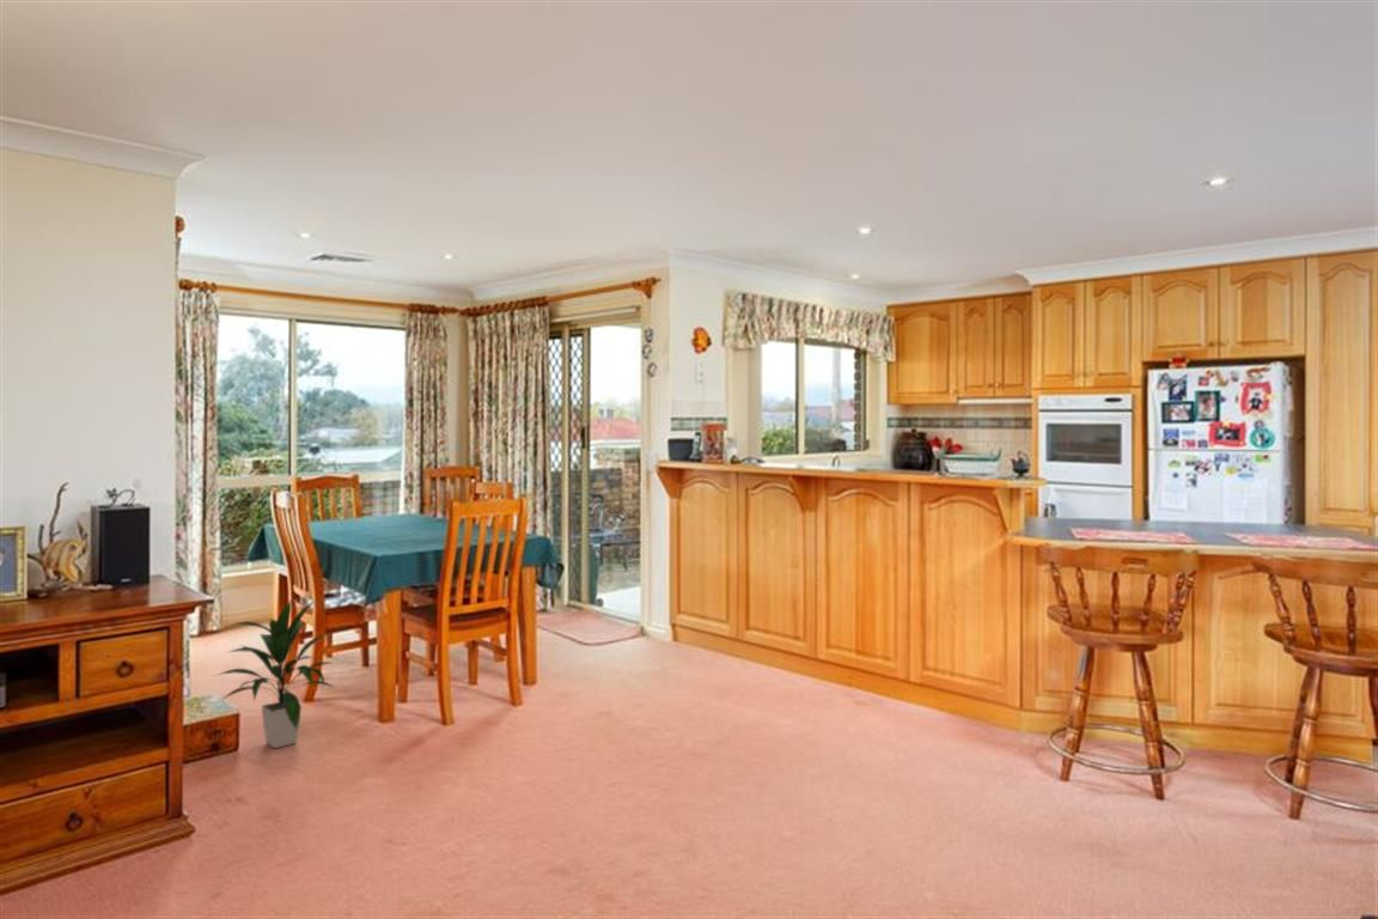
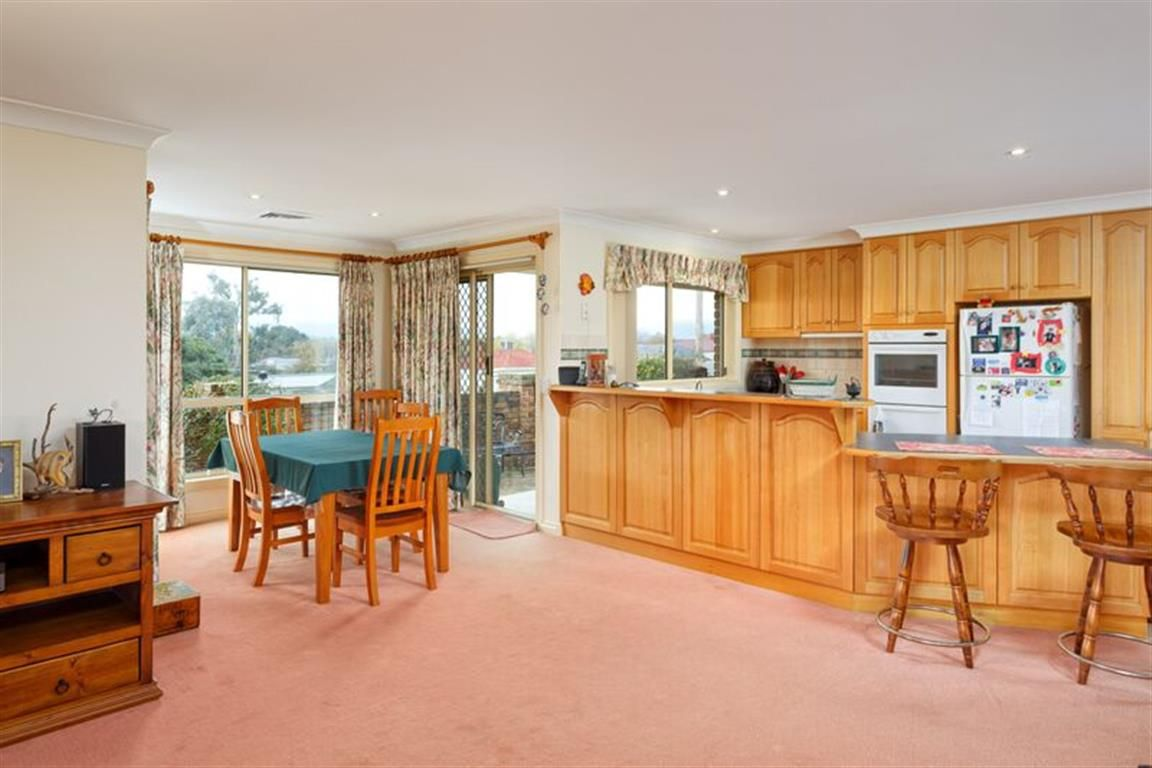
- indoor plant [213,598,336,749]
